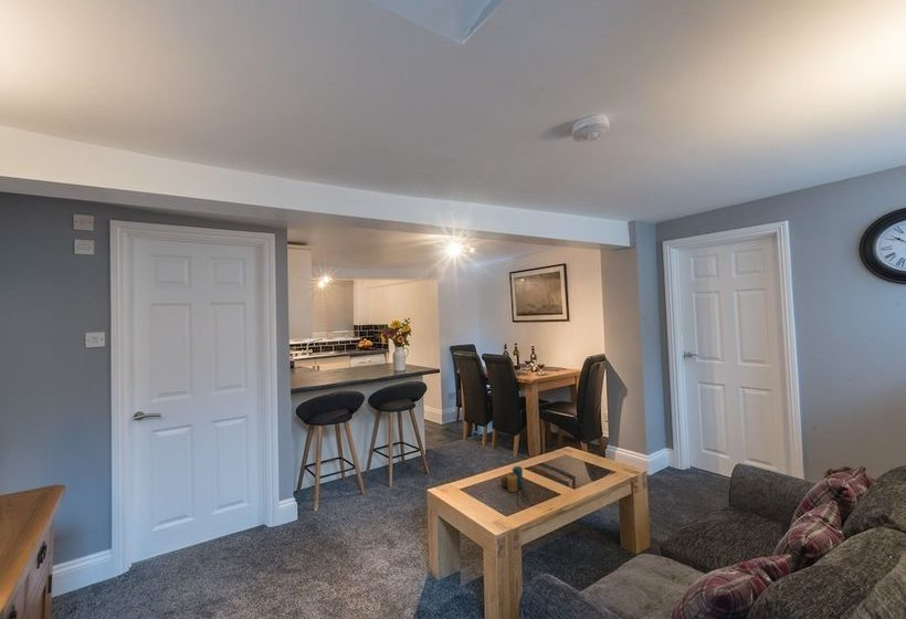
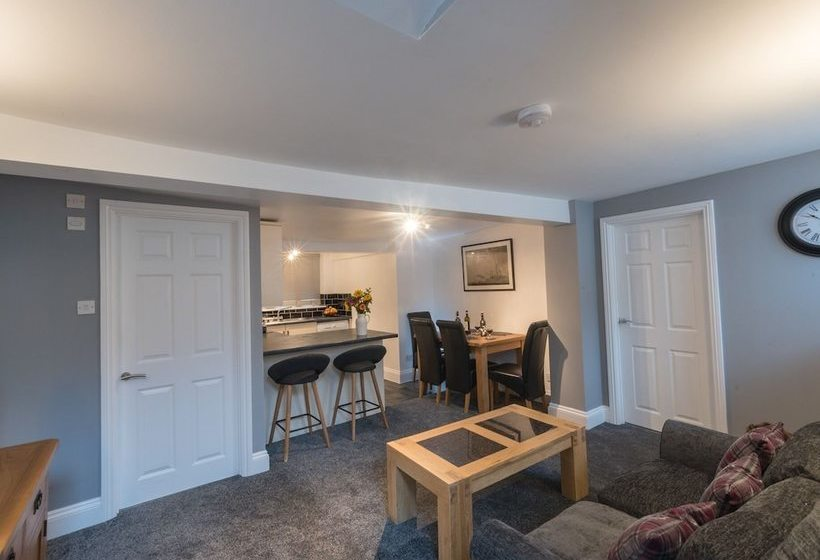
- candle [499,465,524,493]
